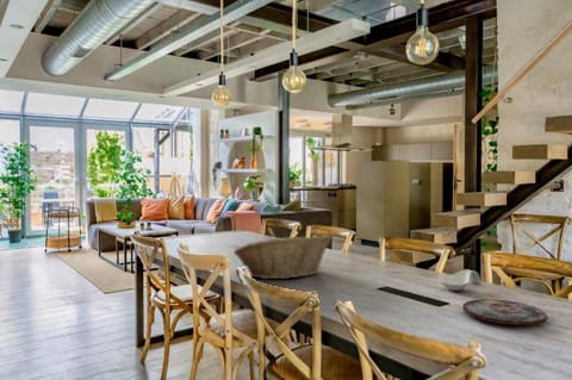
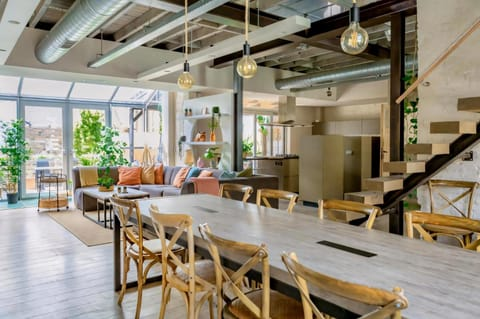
- spoon rest [439,268,481,292]
- fruit basket [232,233,334,280]
- plate [462,298,548,326]
